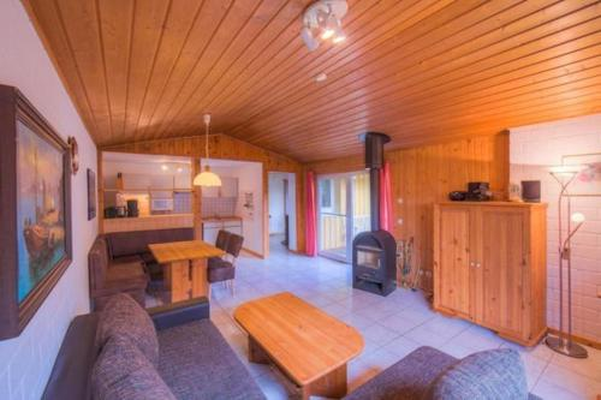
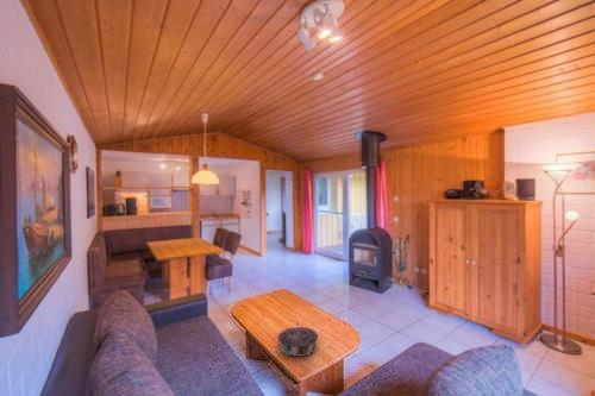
+ decorative bowl [276,326,320,358]
